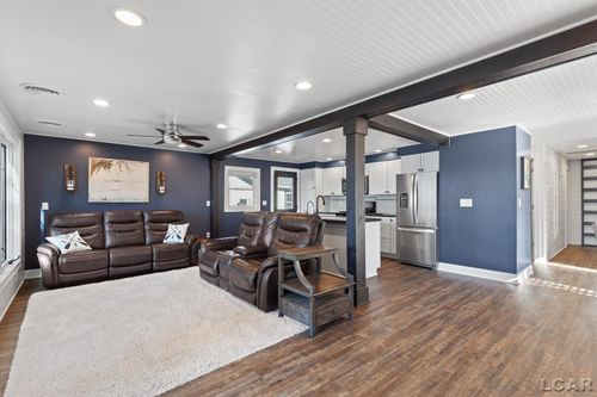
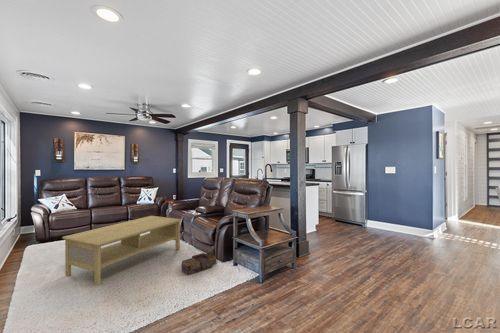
+ architectural model [181,251,217,277]
+ coffee table [61,215,183,287]
